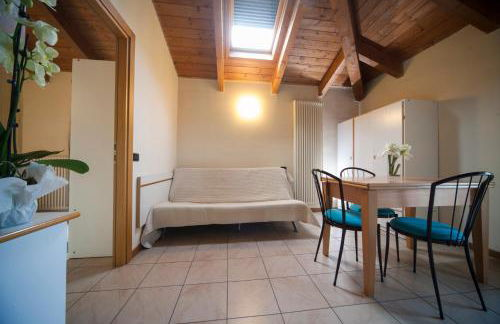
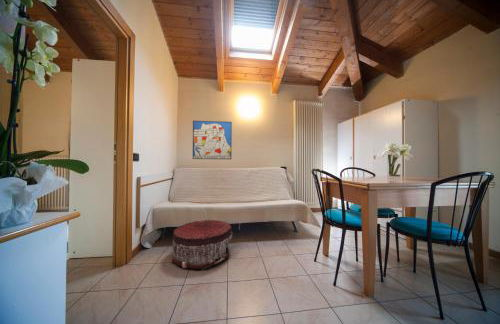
+ wall art [192,120,233,160]
+ pouf [171,218,233,271]
